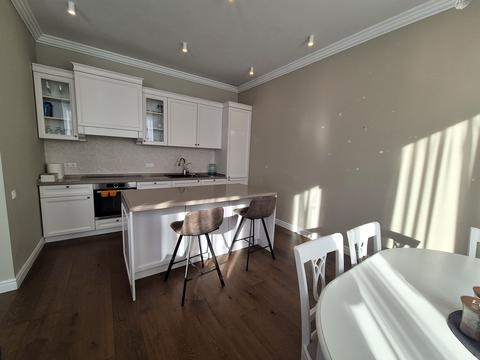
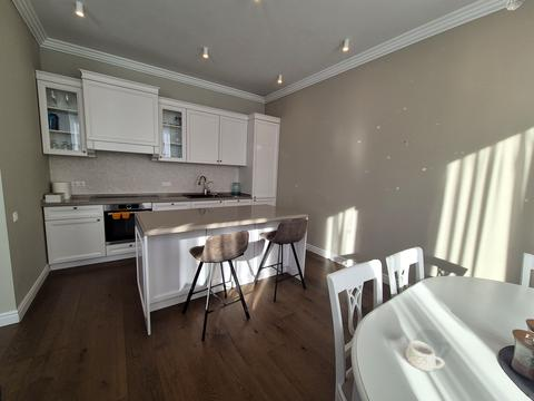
+ teacup [404,339,445,372]
